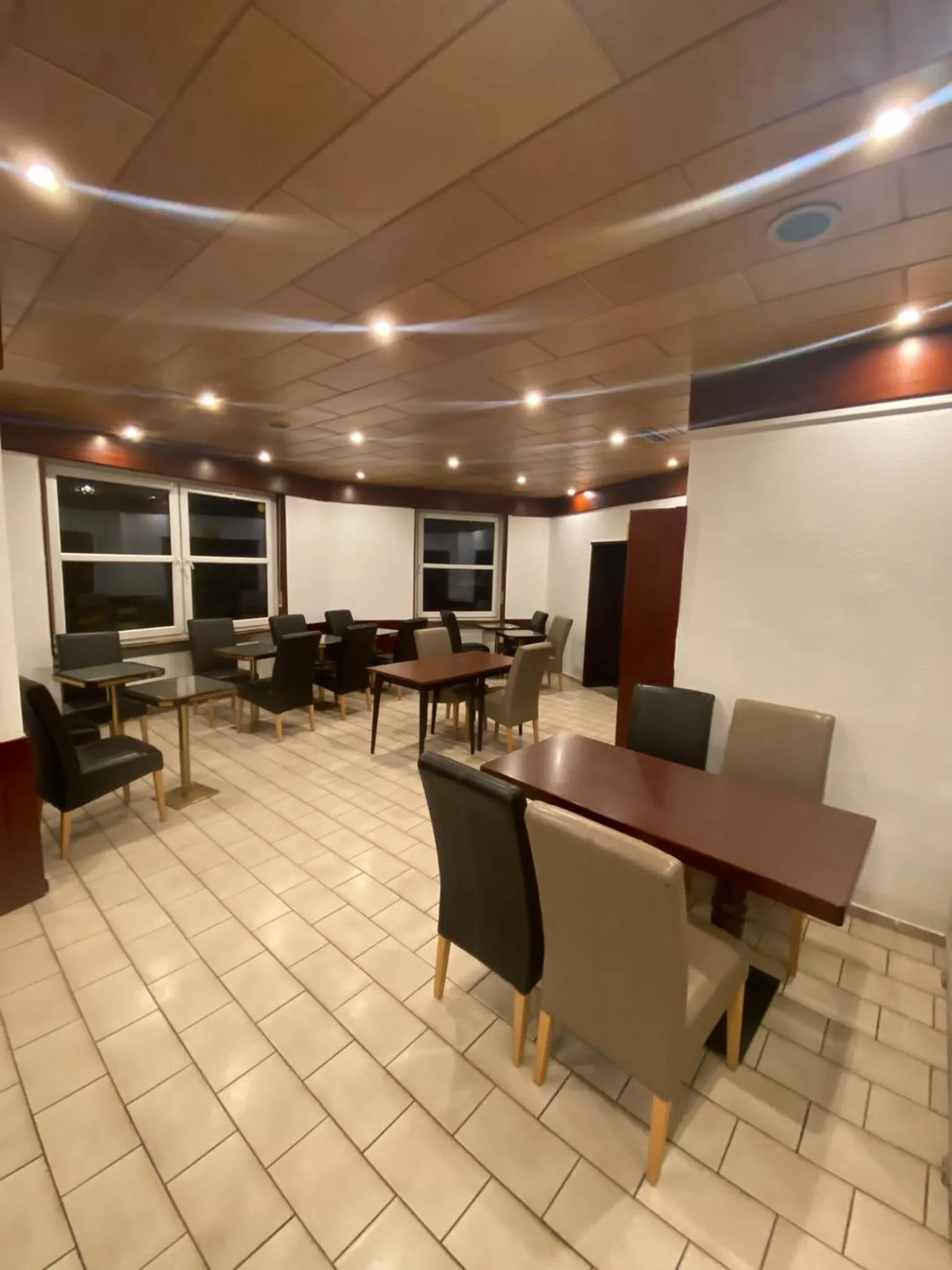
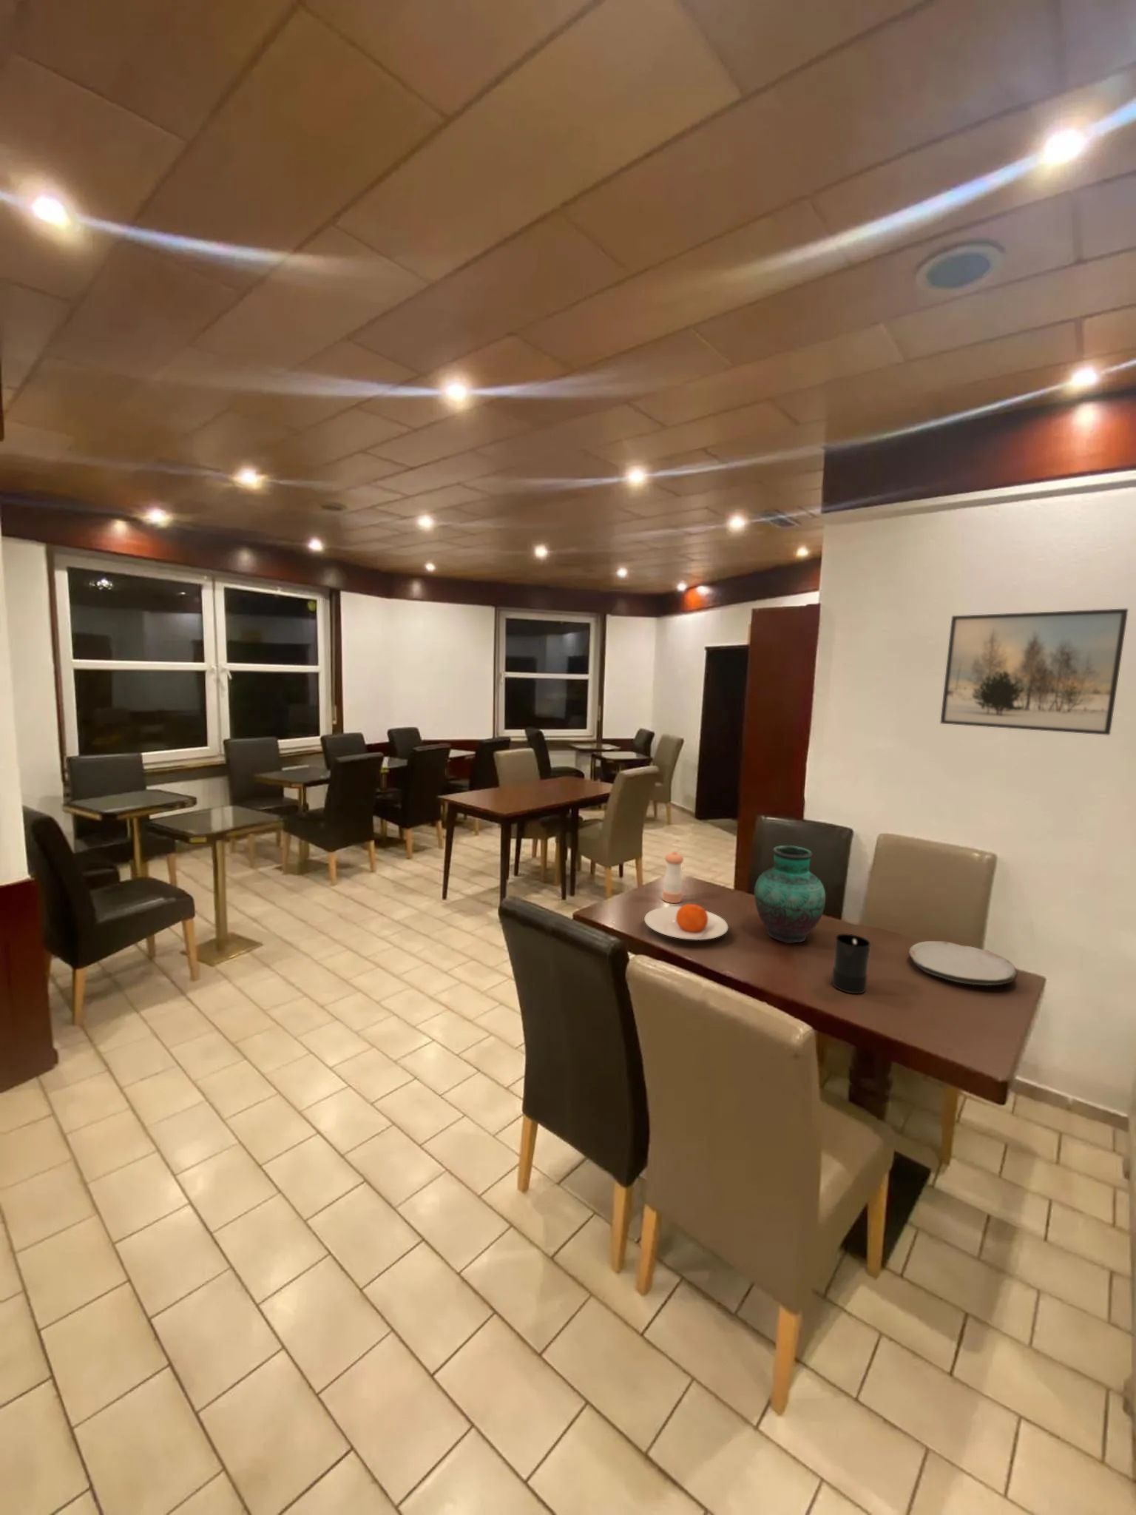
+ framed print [939,608,1129,736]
+ candle [832,933,871,994]
+ plate [643,903,729,940]
+ plate [908,940,1018,987]
+ pepper shaker [662,851,684,904]
+ vase [754,845,826,944]
